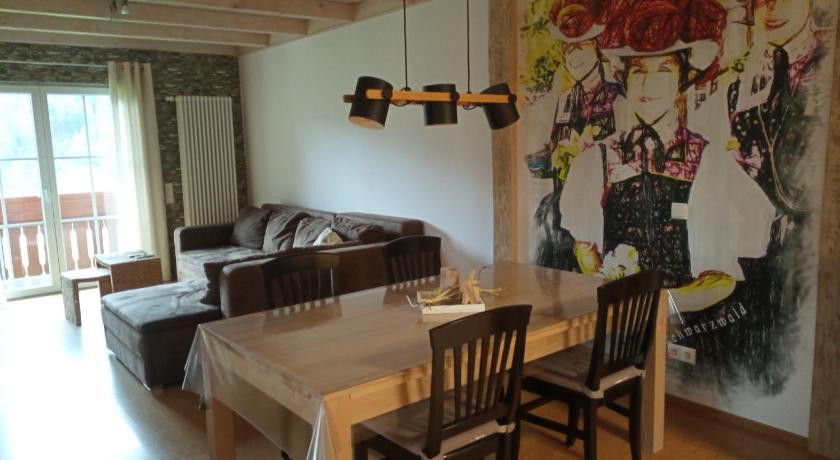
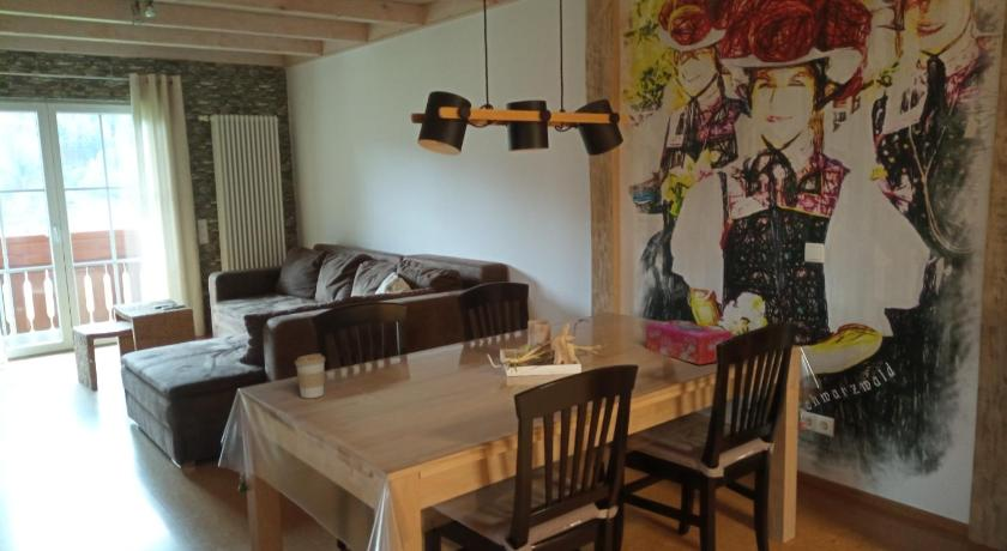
+ coffee cup [294,352,326,399]
+ tissue box [645,319,734,367]
